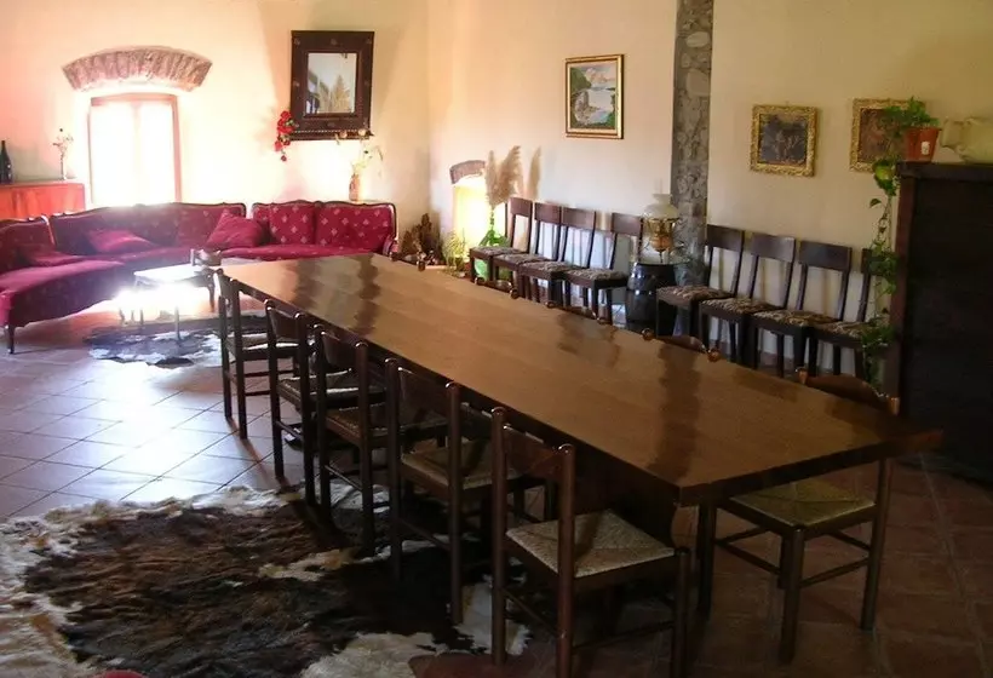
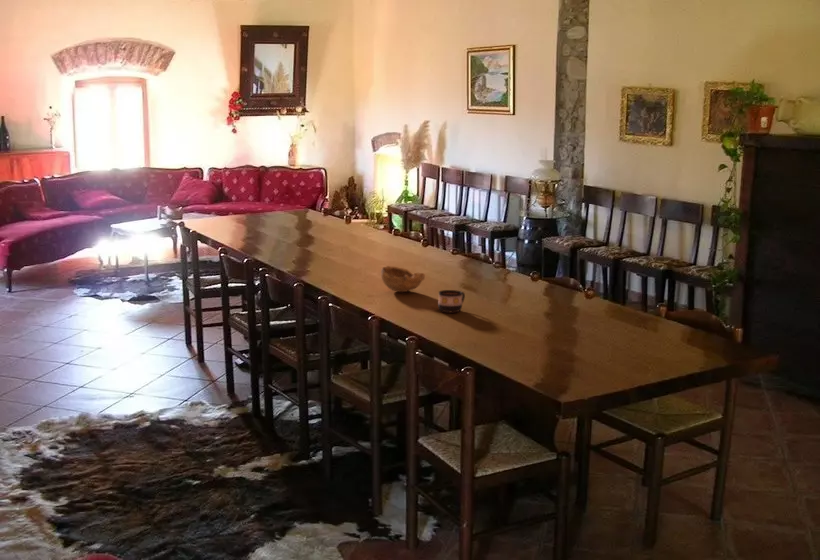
+ bowl [380,265,426,293]
+ cup [437,289,466,313]
